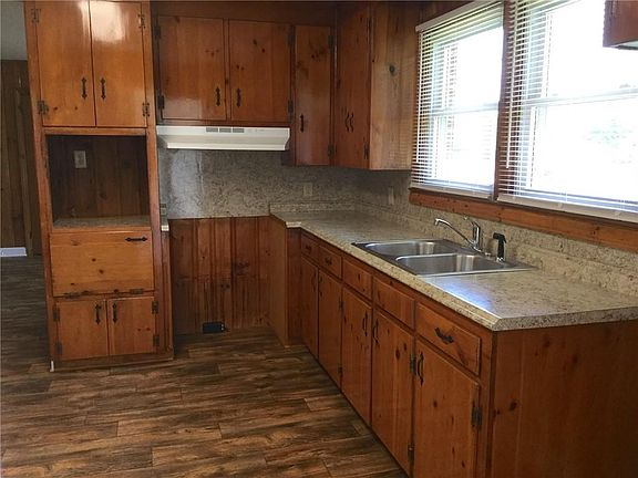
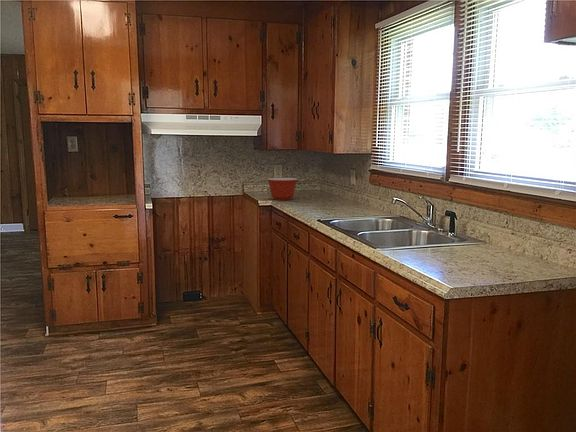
+ mixing bowl [266,177,299,201]
